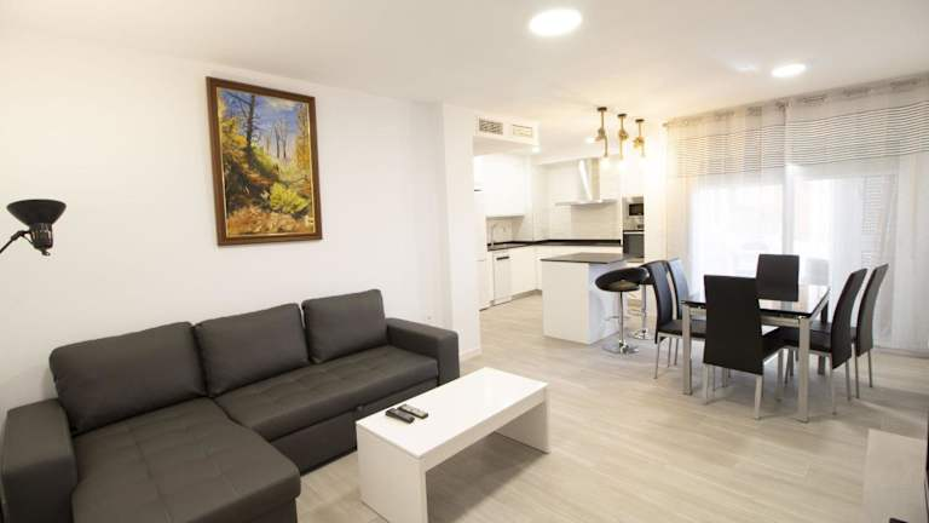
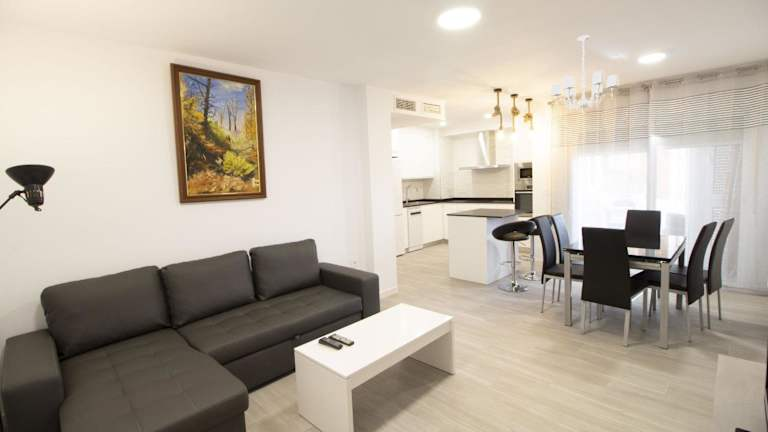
+ chandelier [549,34,620,116]
